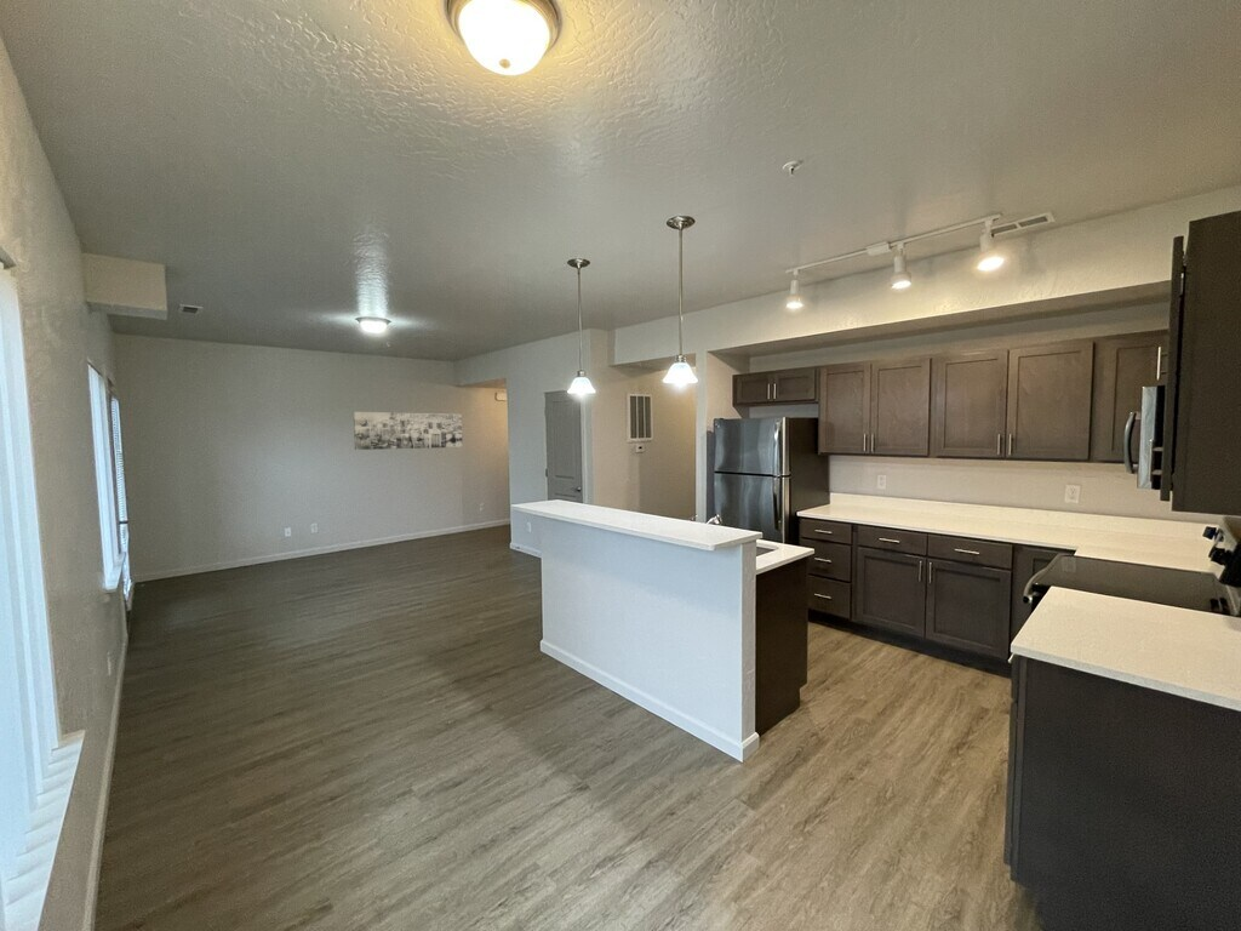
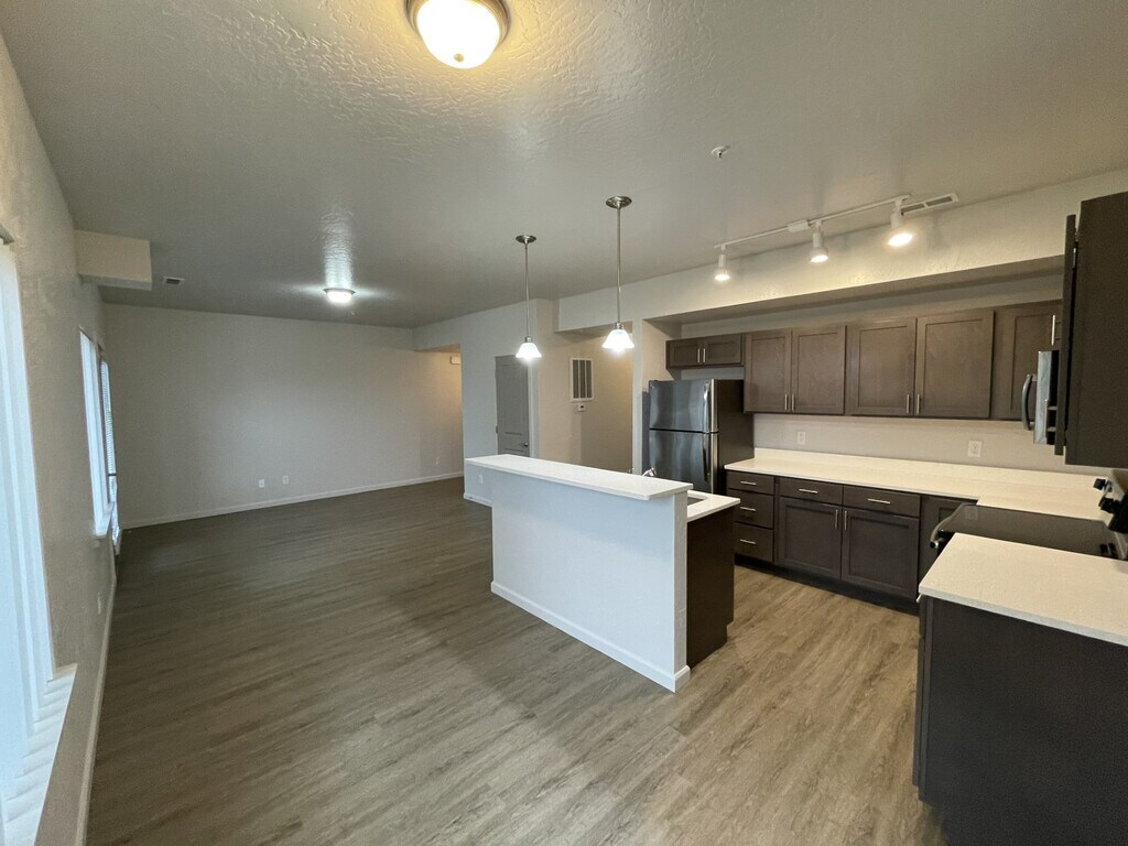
- wall art [353,411,464,451]
